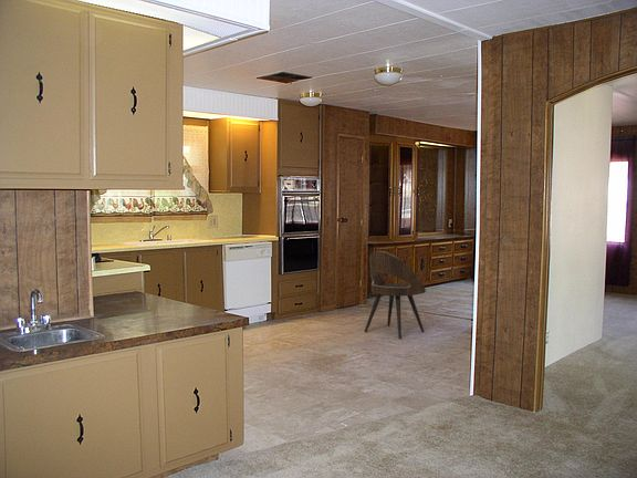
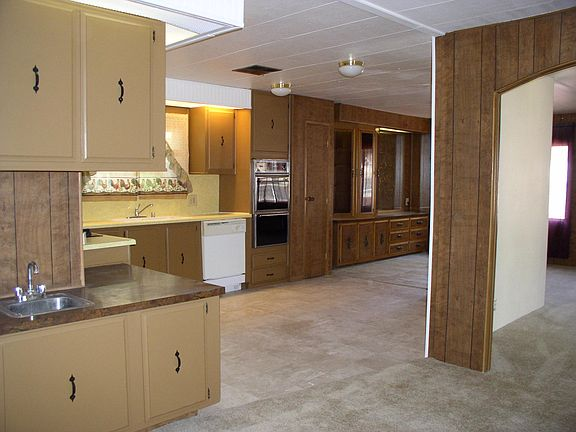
- dining chair [364,250,427,340]
